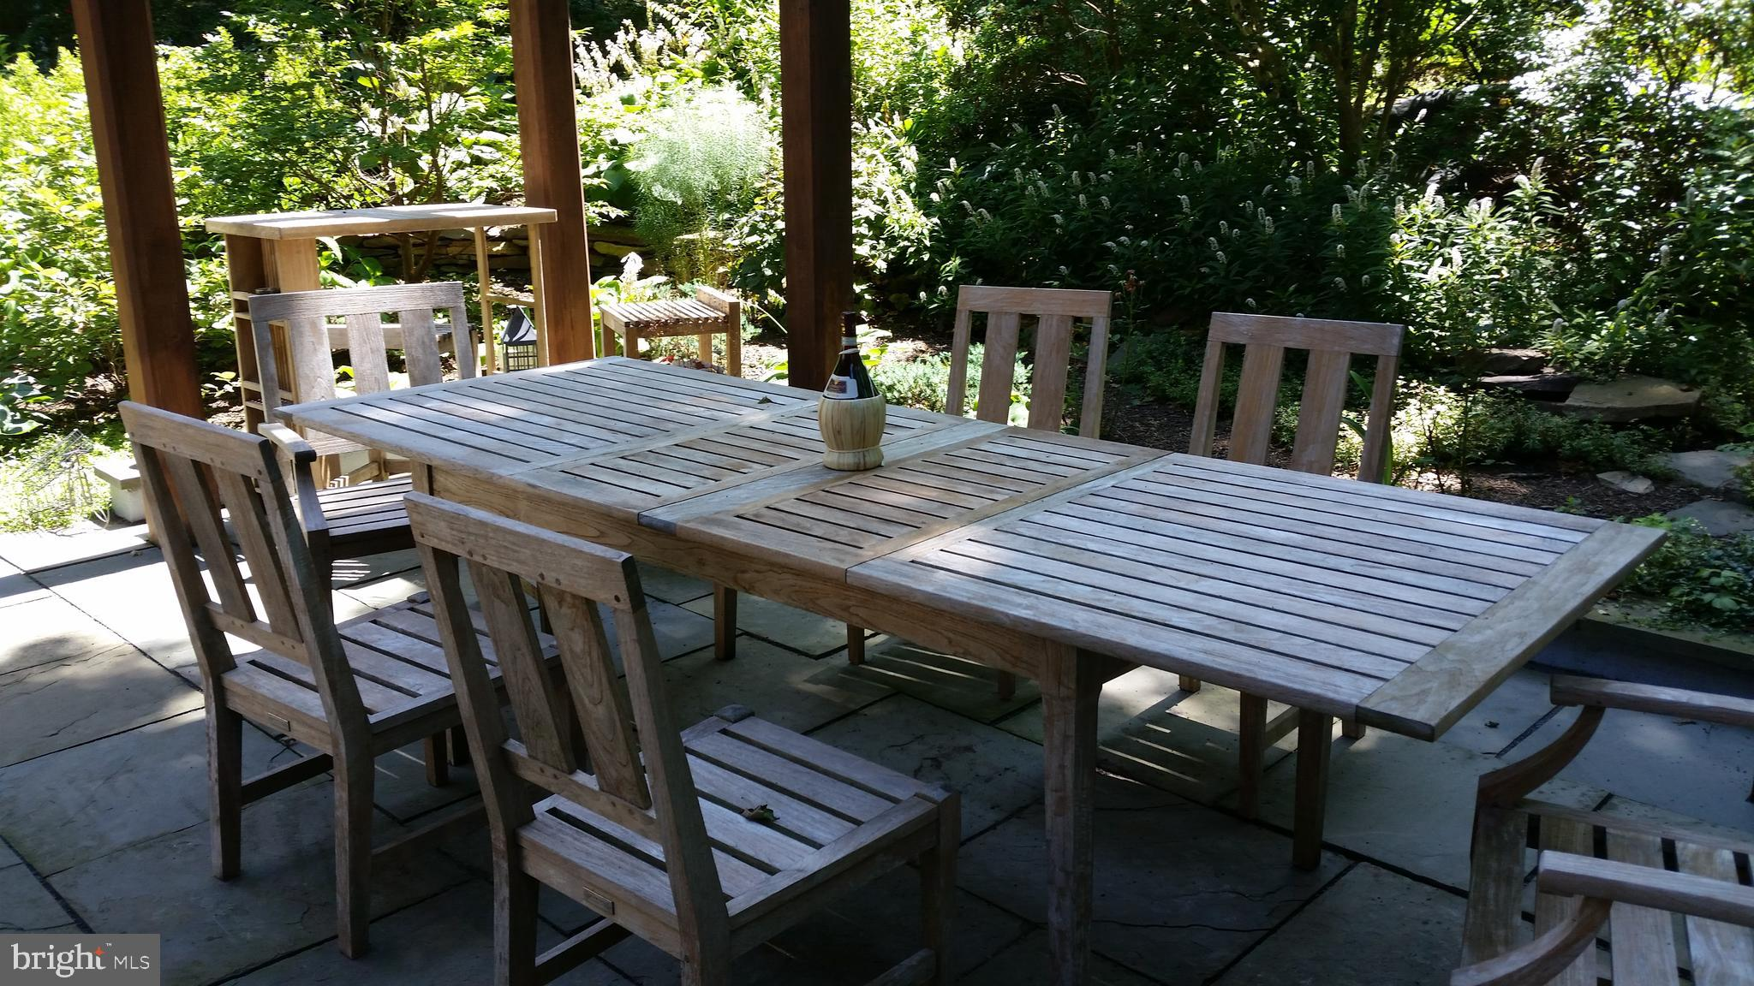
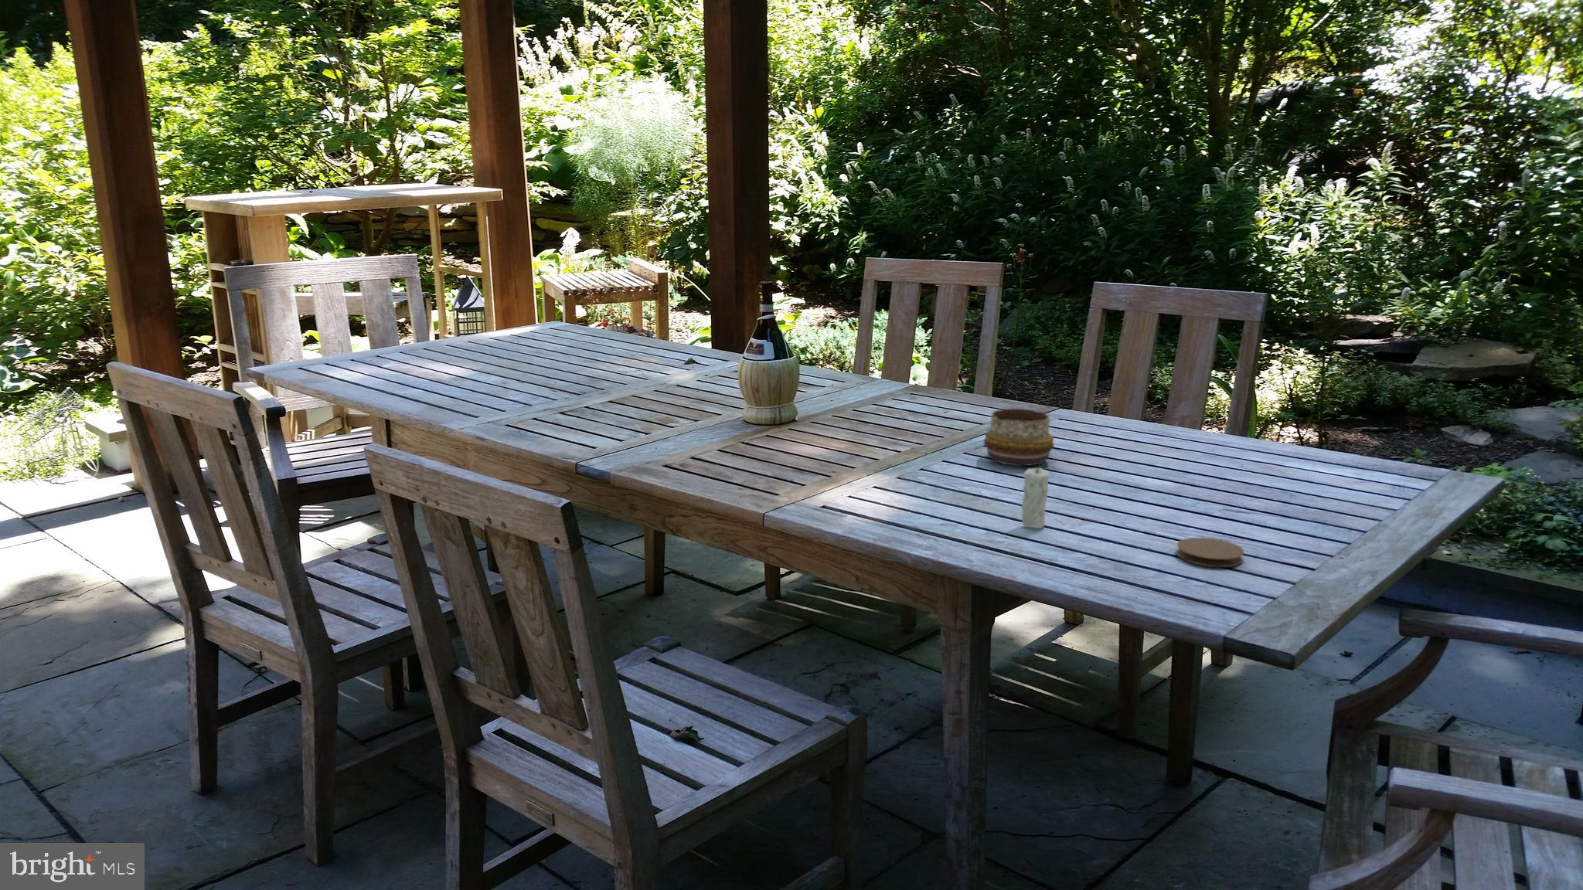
+ coaster [1175,537,1245,568]
+ decorative bowl [983,408,1055,466]
+ candle [1020,460,1050,529]
